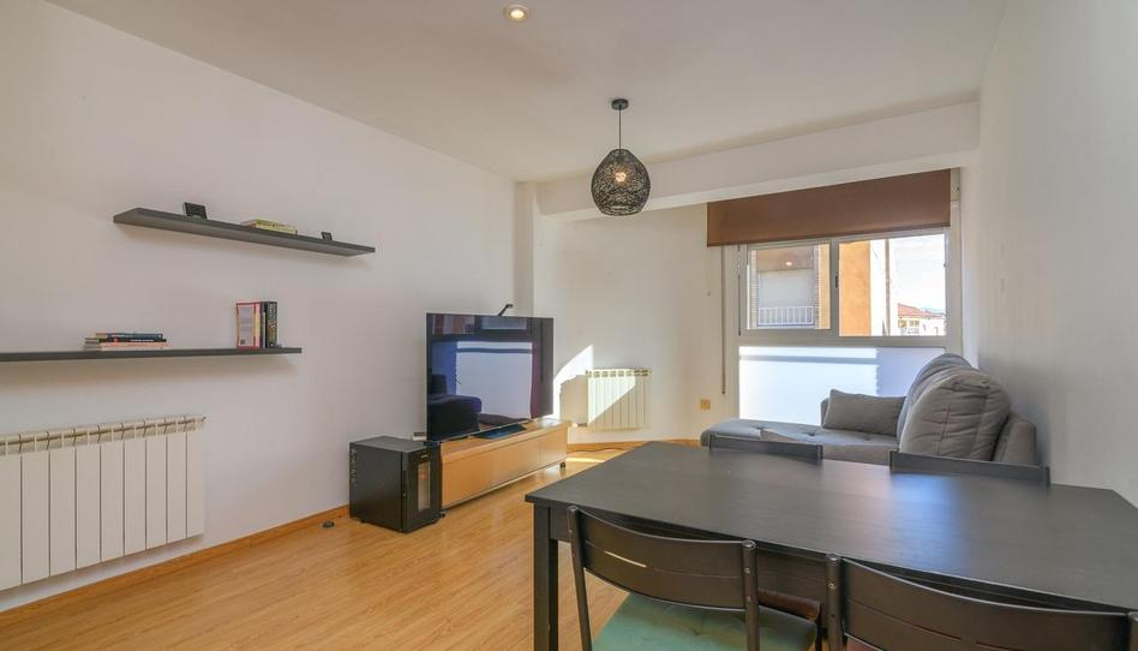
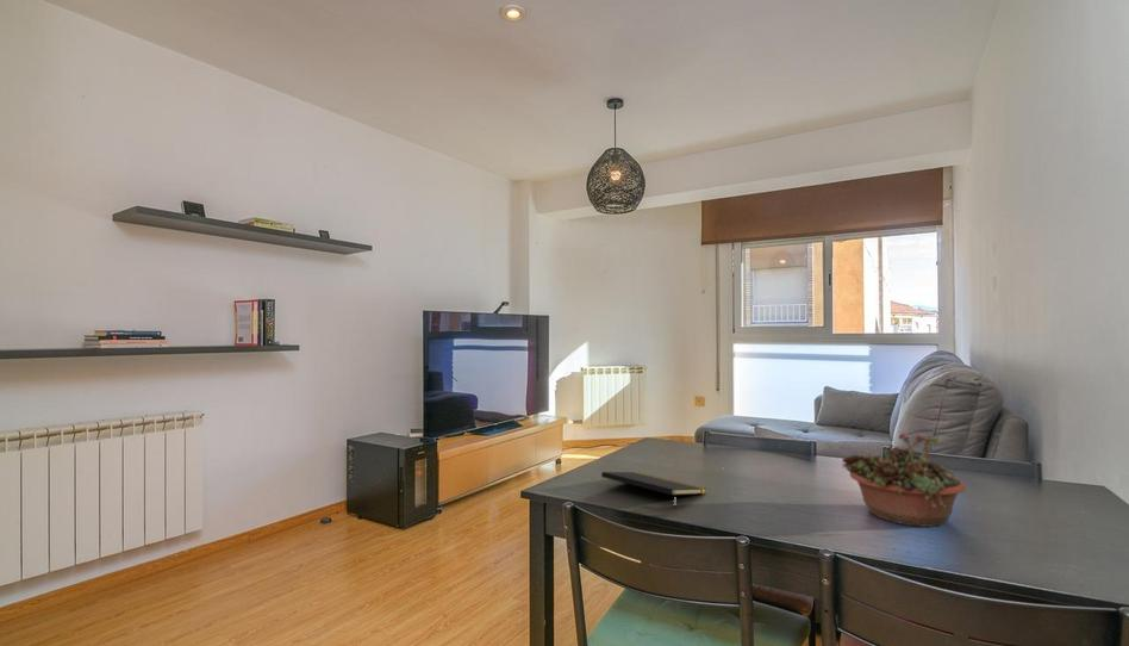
+ notepad [600,471,707,510]
+ succulent planter [841,431,967,528]
